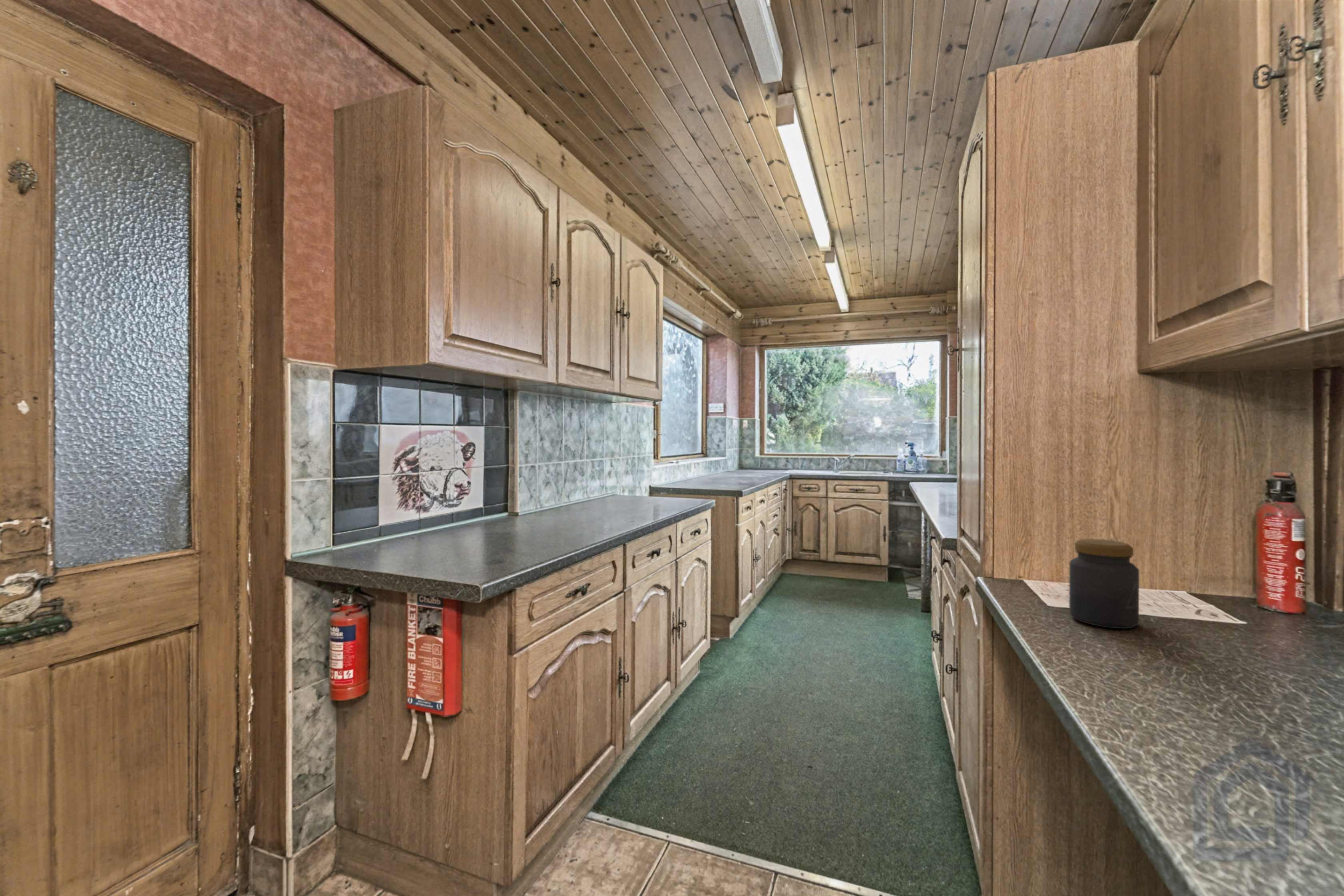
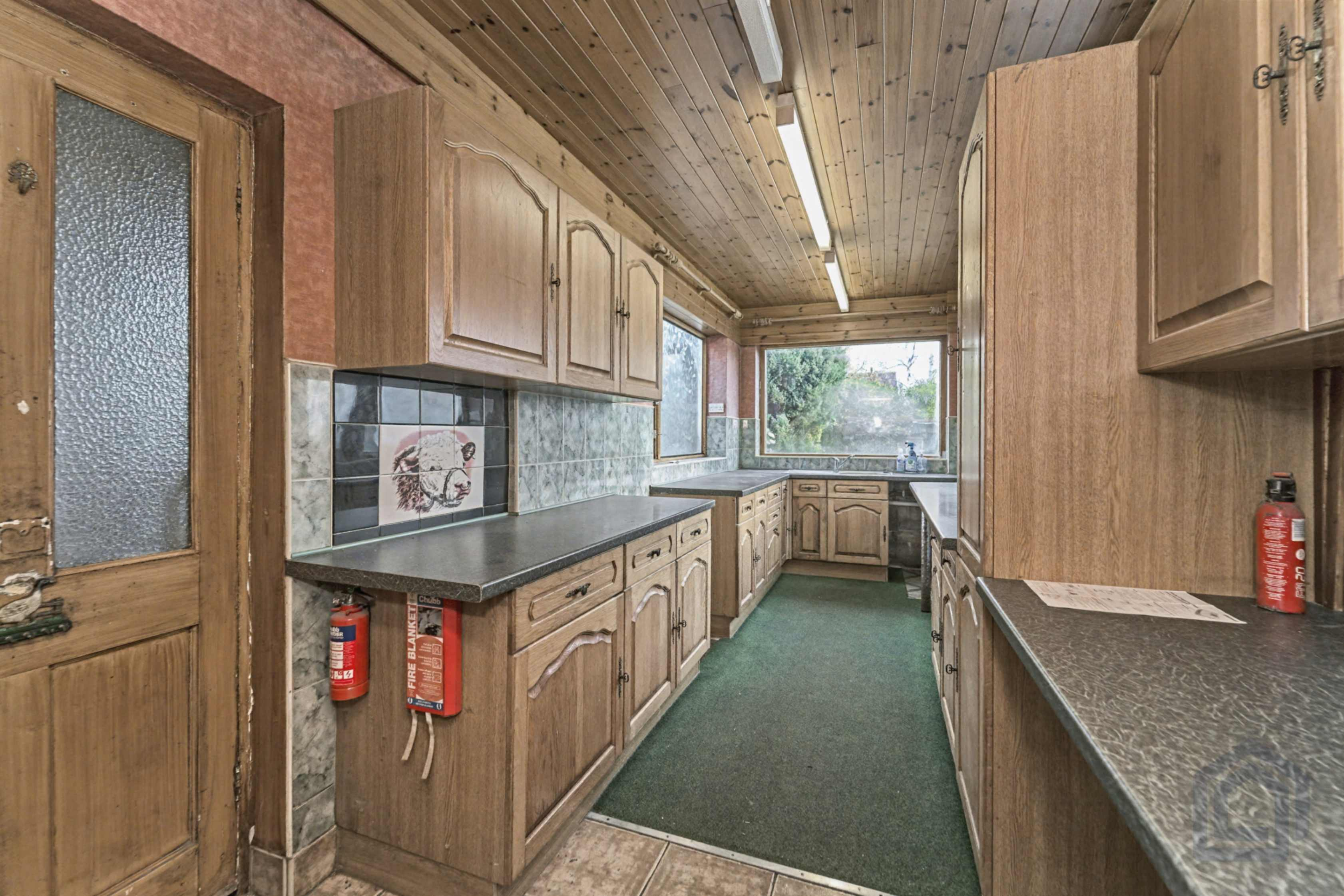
- jar [1069,538,1139,629]
